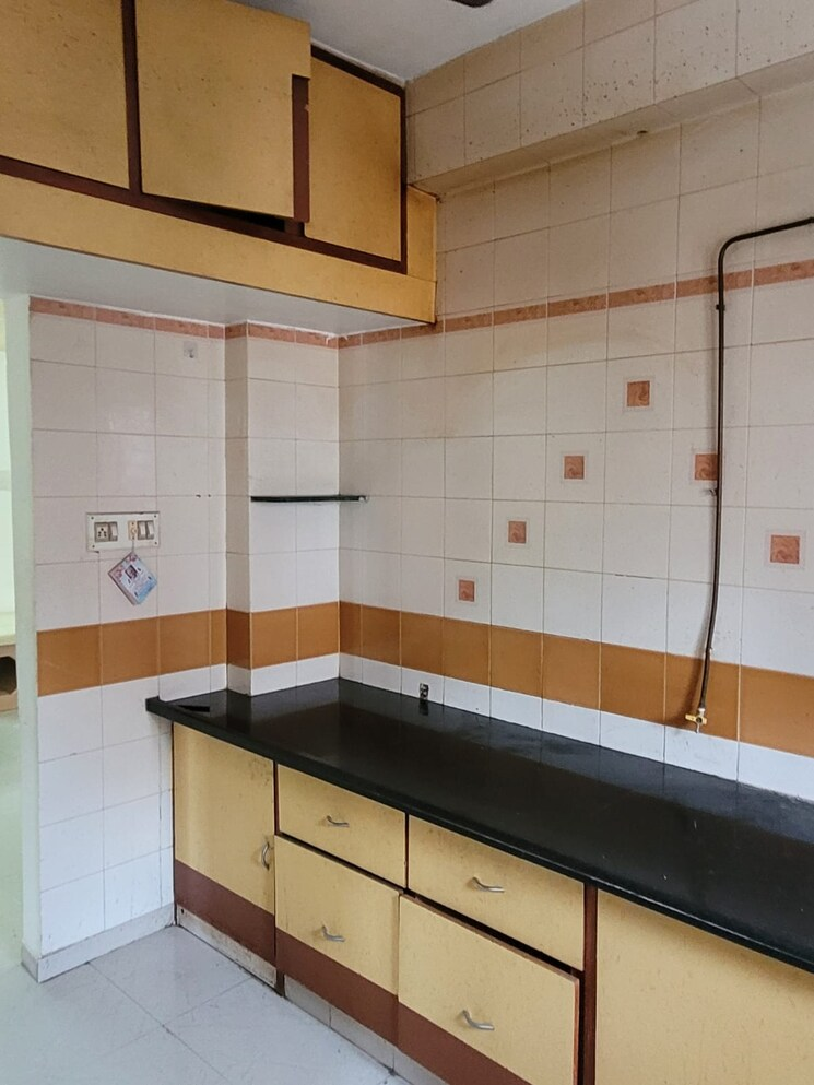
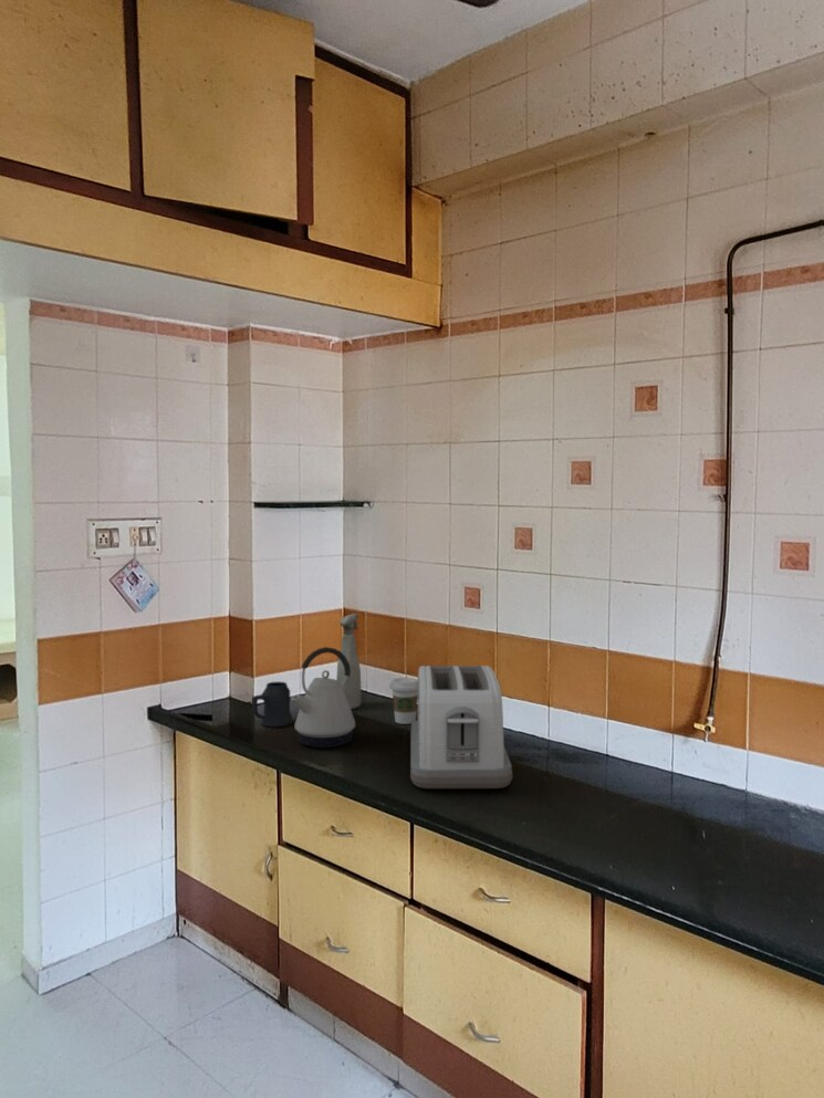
+ coffee cup [389,677,418,725]
+ kettle [290,646,356,749]
+ mug [251,680,294,729]
+ toaster [409,665,513,789]
+ spray bottle [335,613,362,710]
